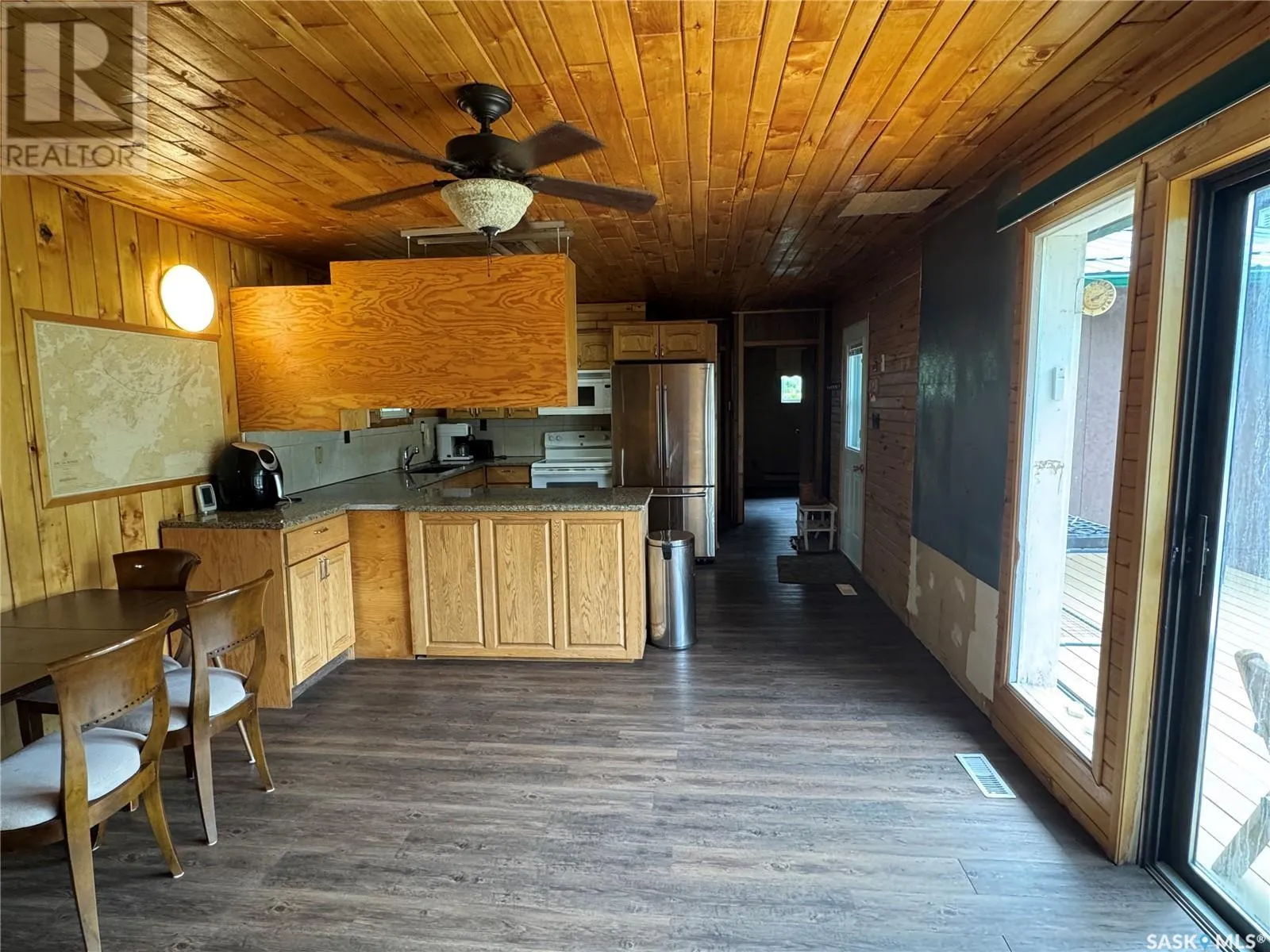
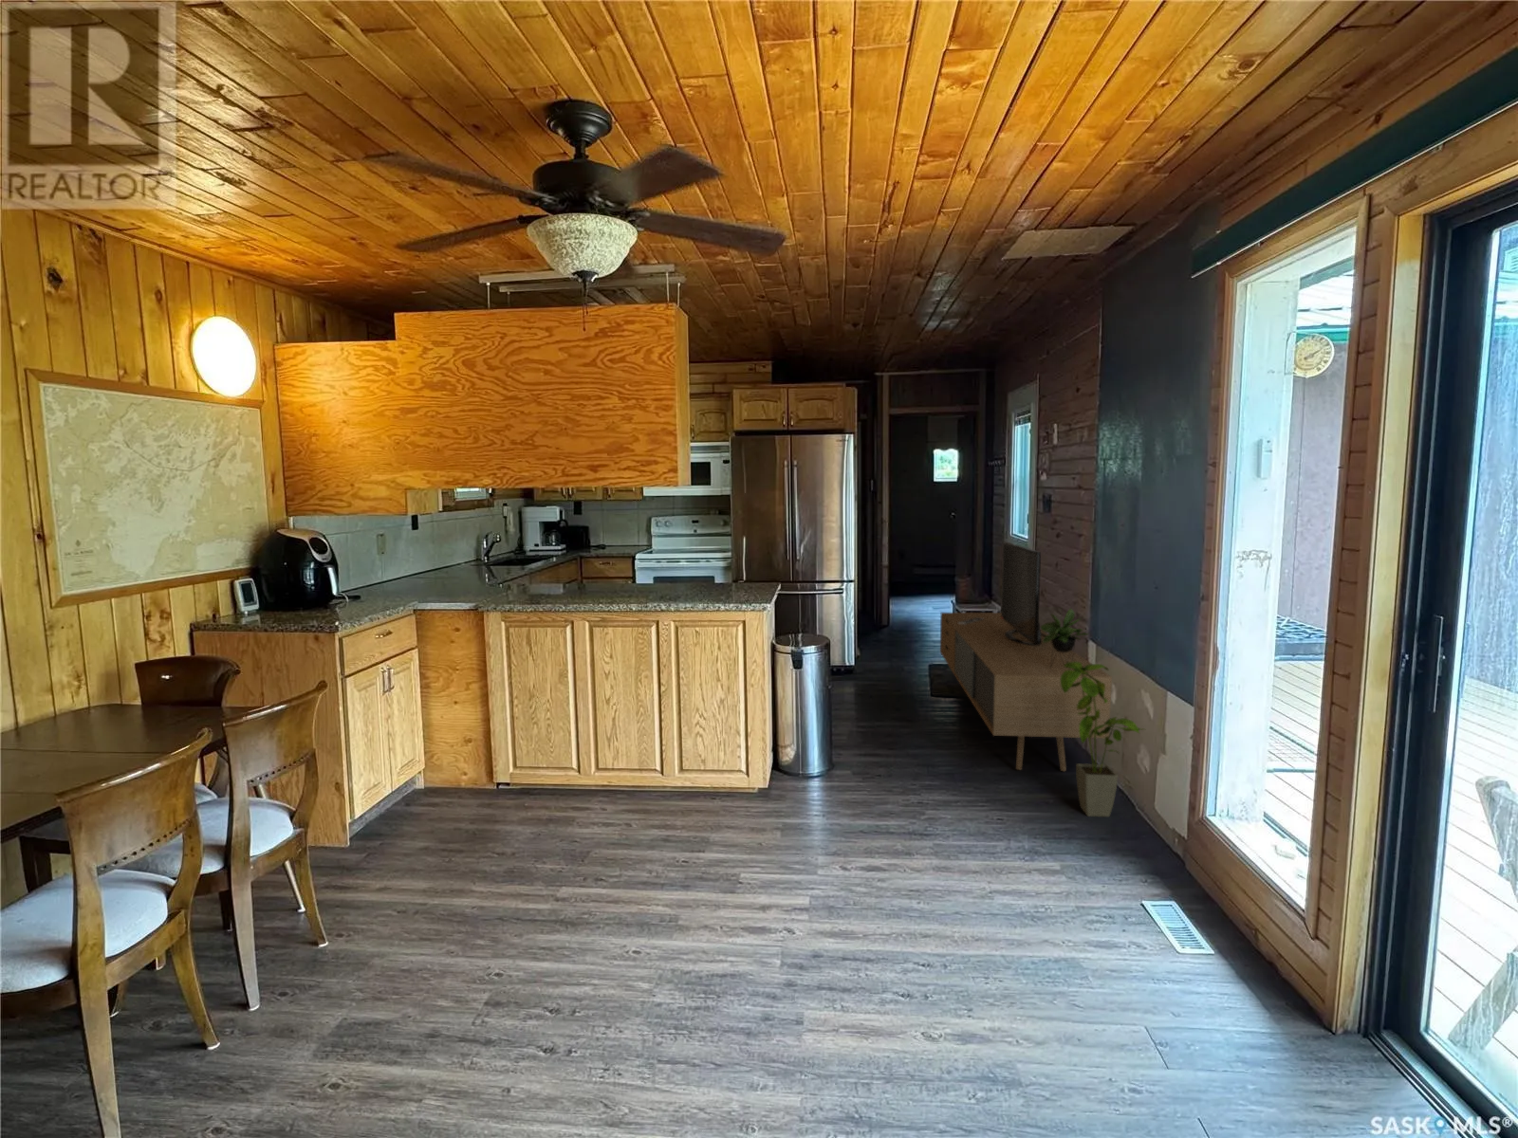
+ media console [939,540,1113,772]
+ house plant [1060,662,1146,818]
